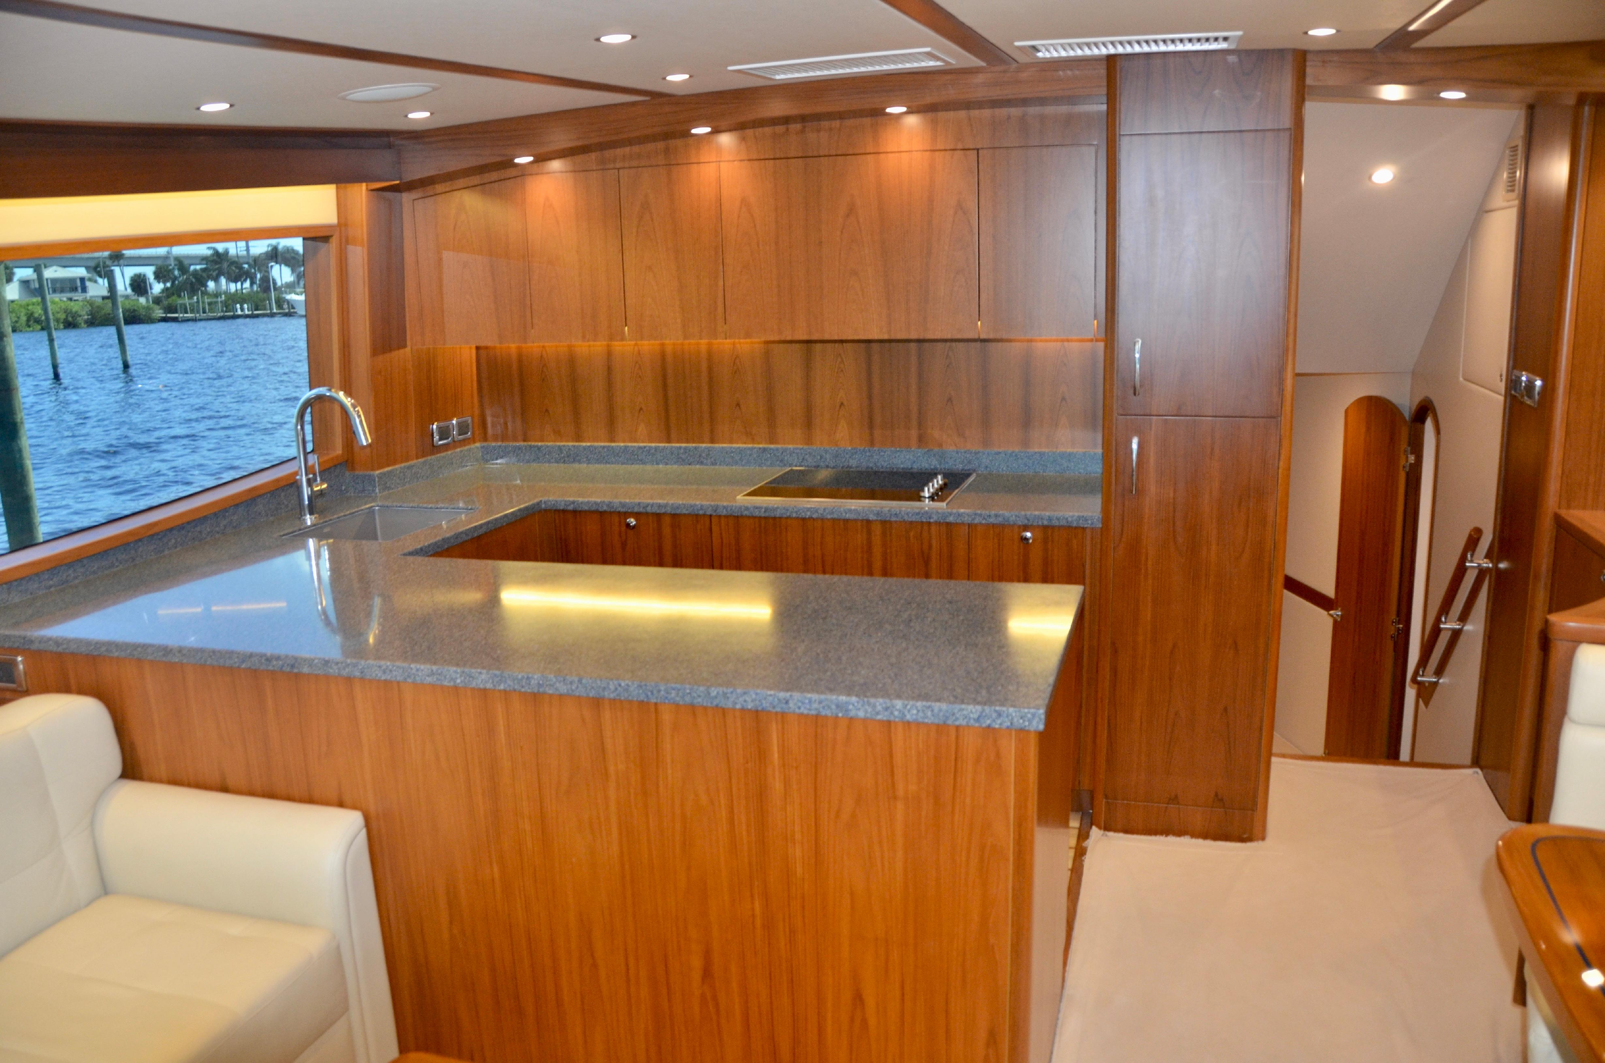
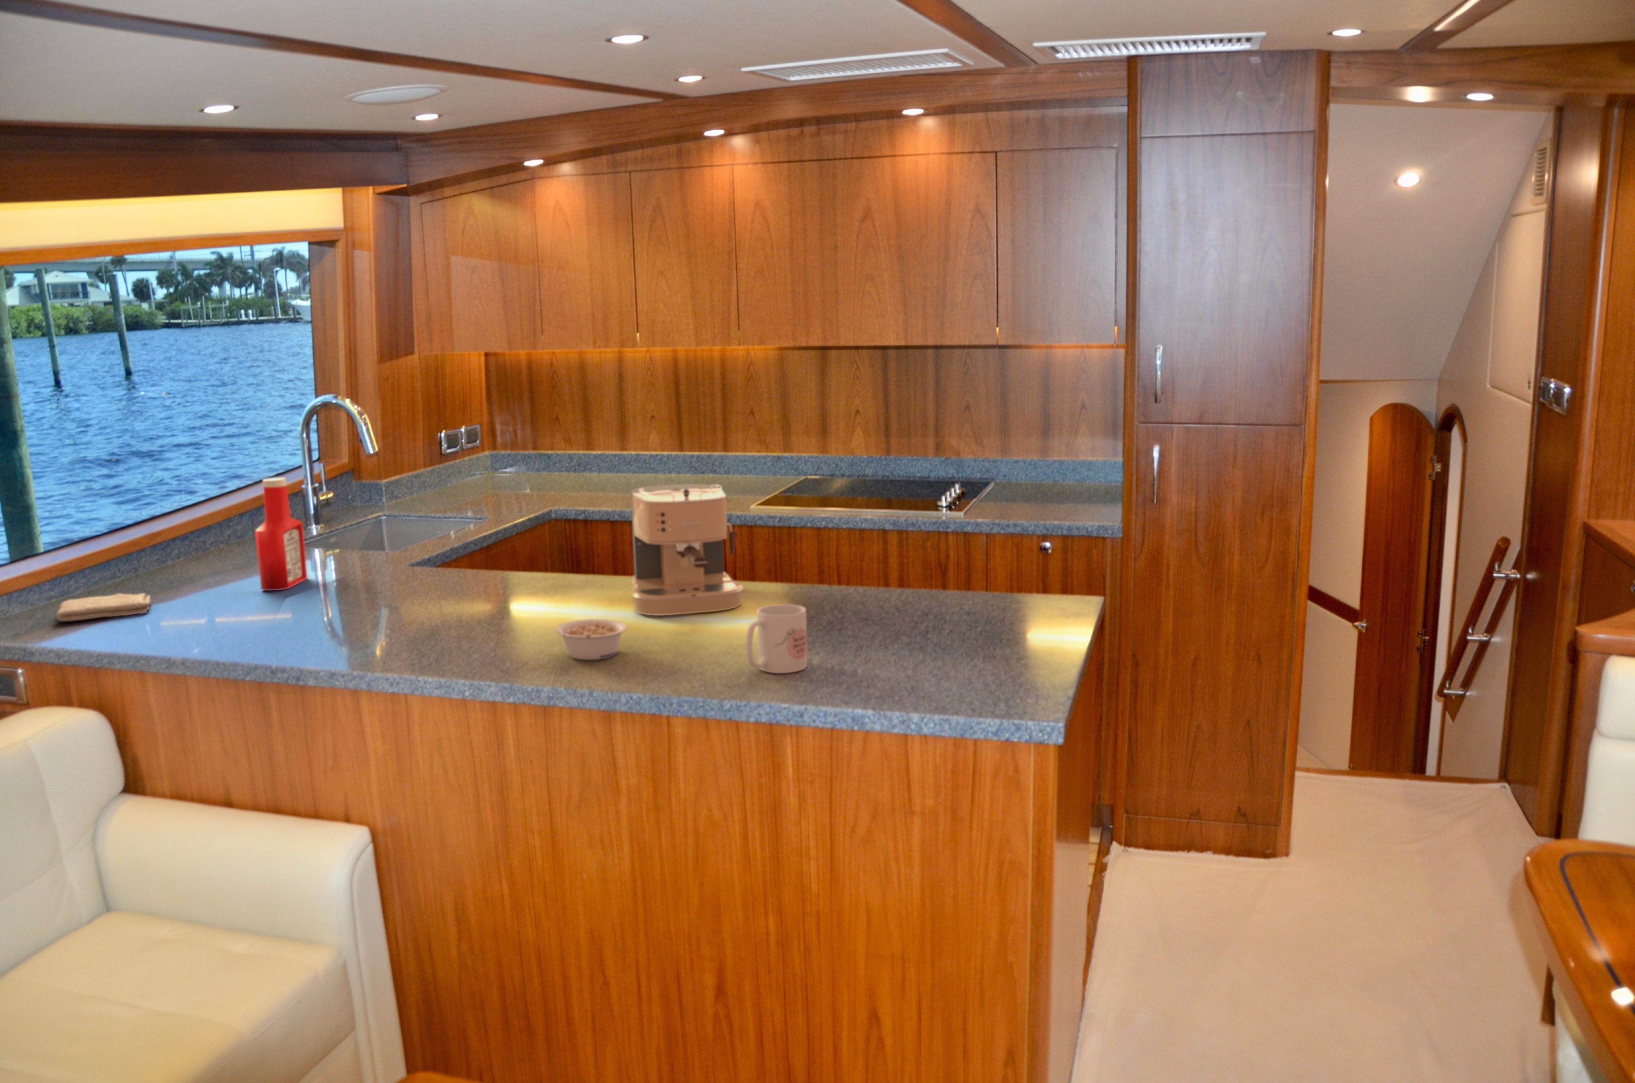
+ washcloth [56,592,151,622]
+ soap bottle [255,477,308,591]
+ mug [746,604,807,673]
+ legume [555,619,627,660]
+ coffee maker [630,483,743,616]
